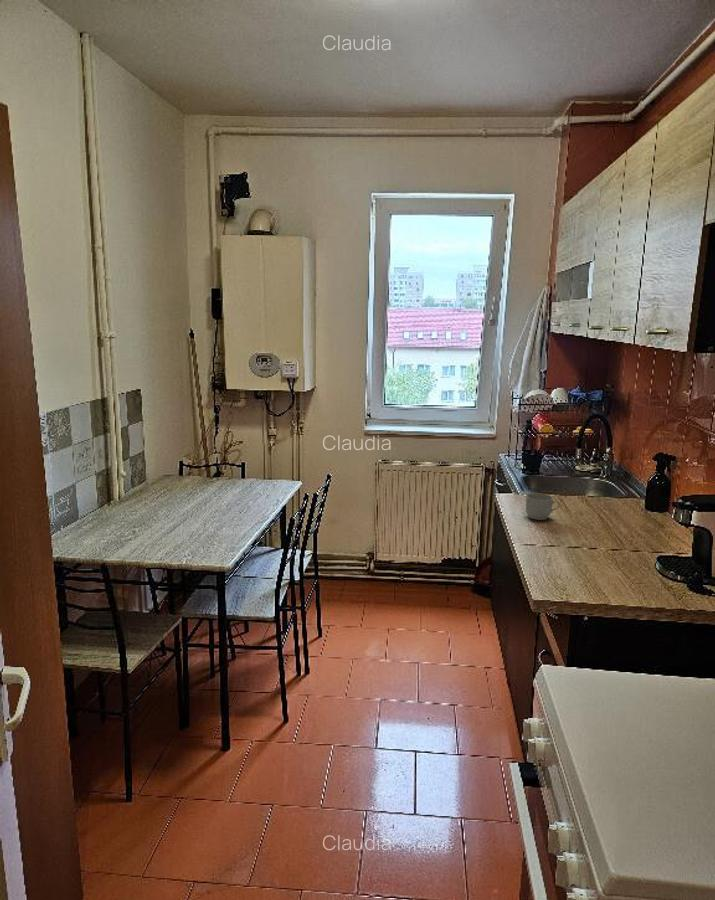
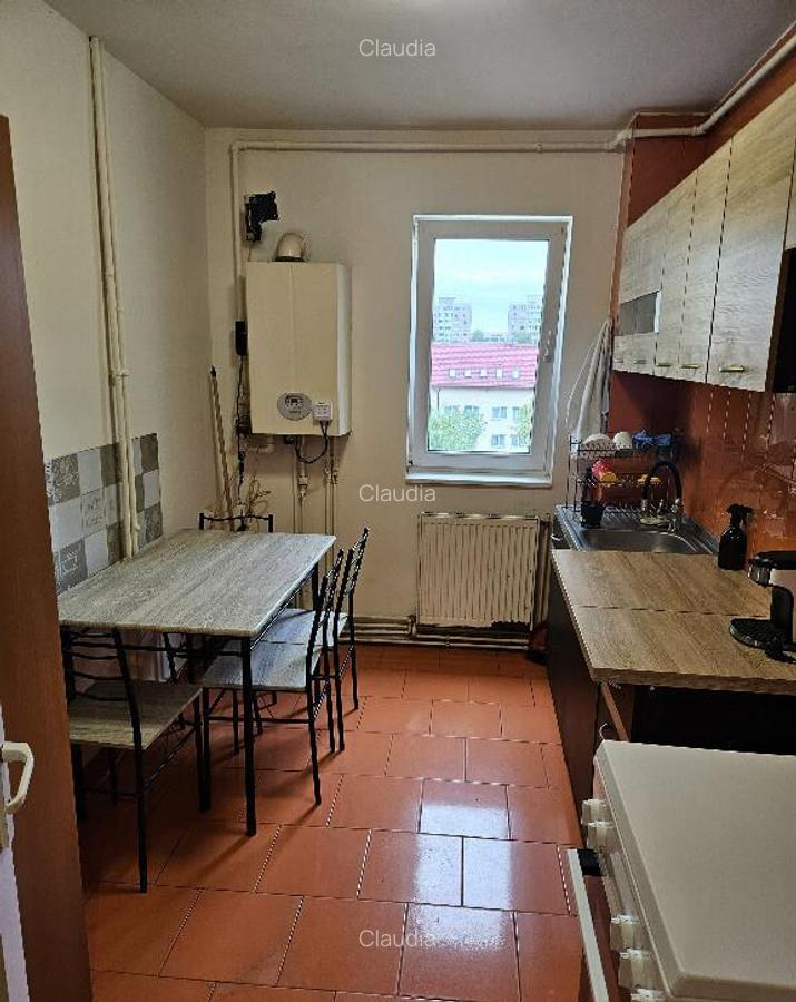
- mug [525,492,561,521]
